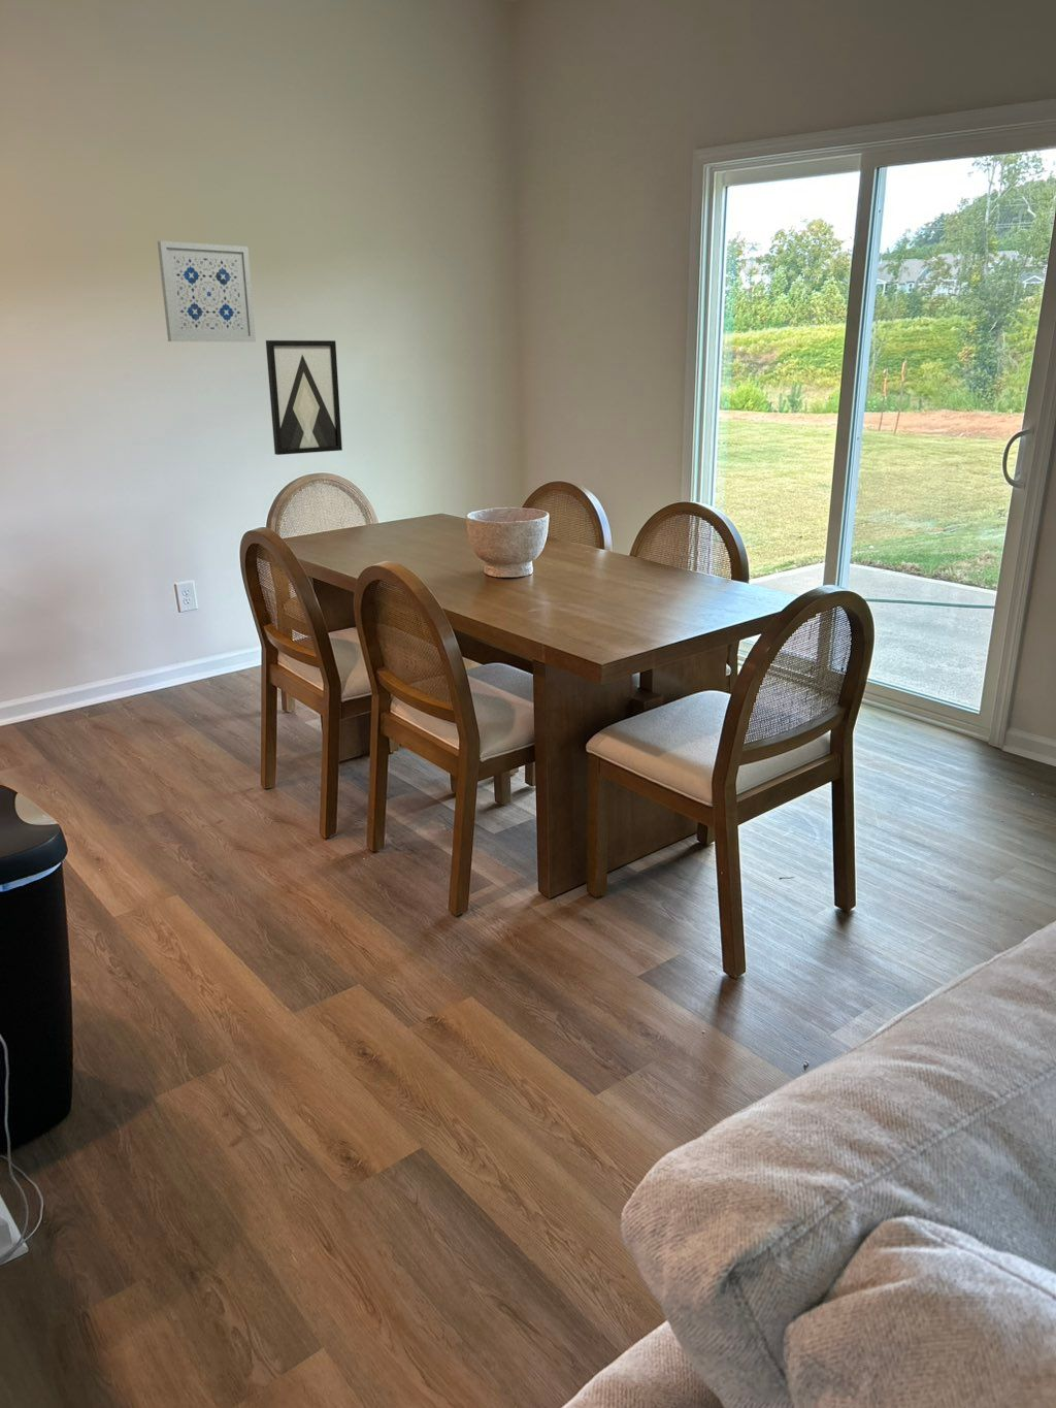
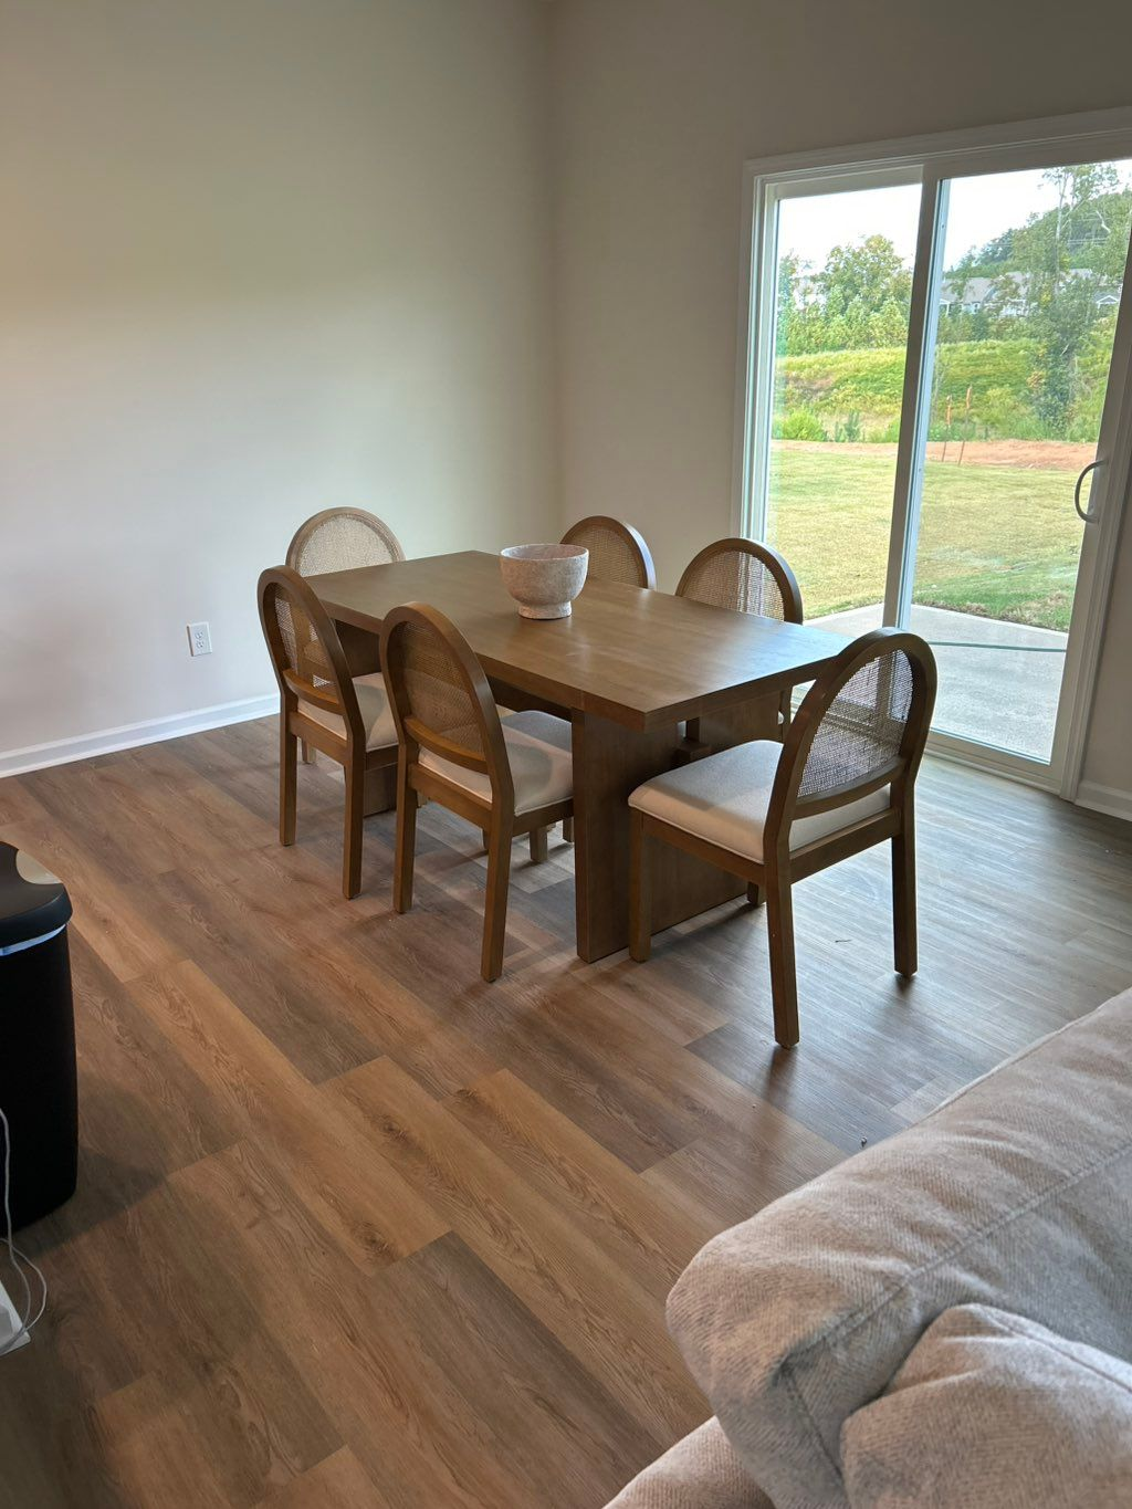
- wall art [156,241,256,343]
- wall art [265,340,344,456]
